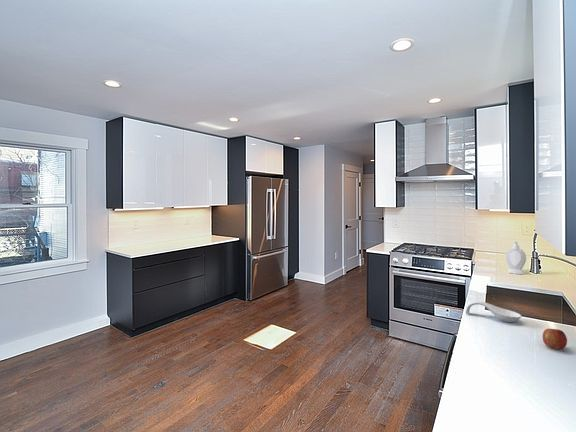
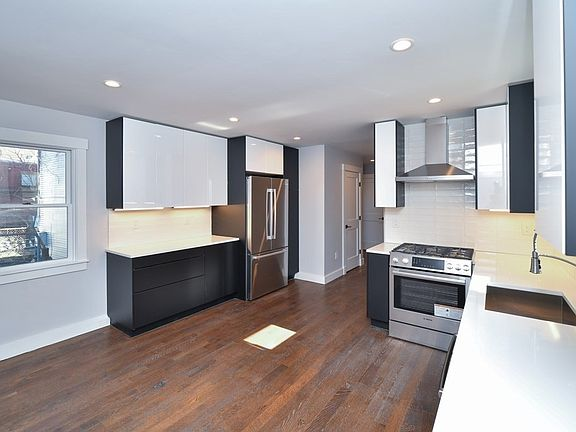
- fruit [542,328,568,350]
- soap bottle [505,241,527,275]
- spoon rest [465,300,522,323]
